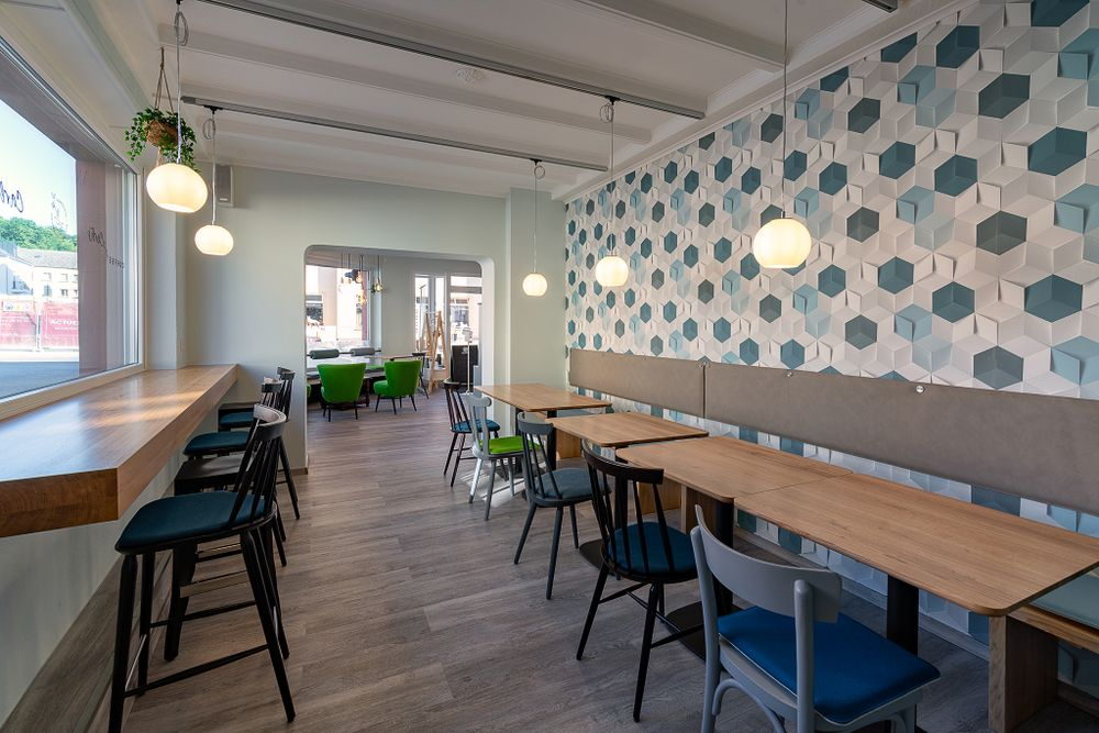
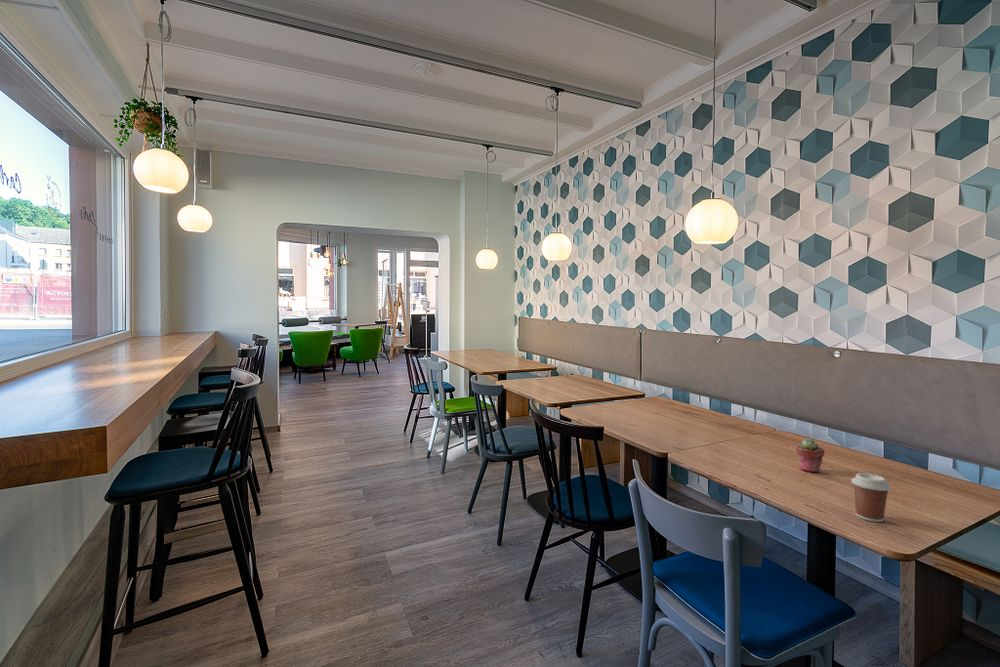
+ potted succulent [795,438,826,473]
+ coffee cup [850,472,892,523]
